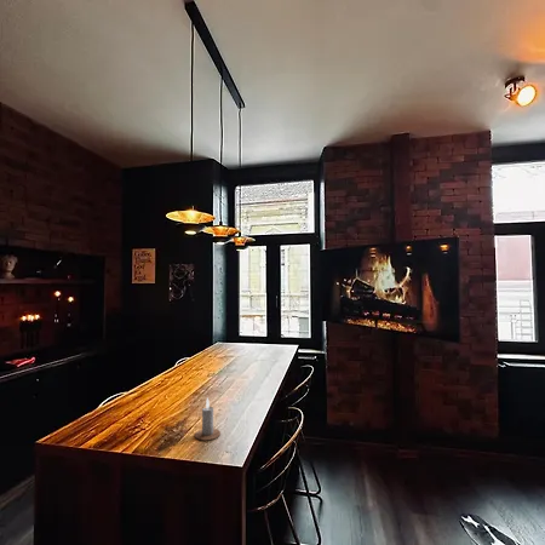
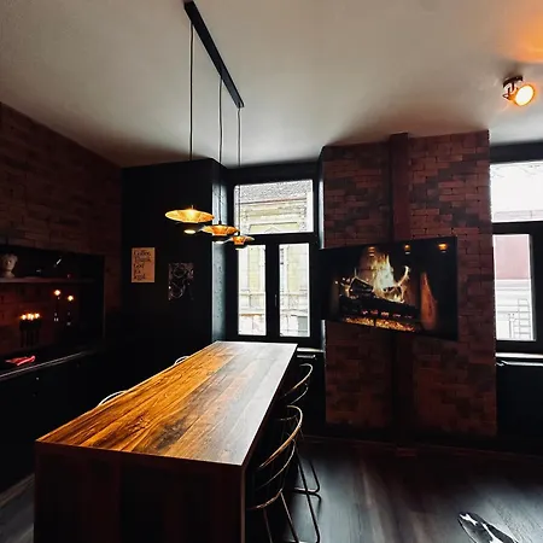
- candle [194,396,222,442]
